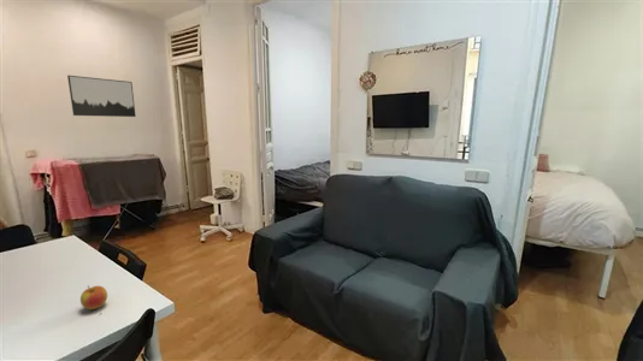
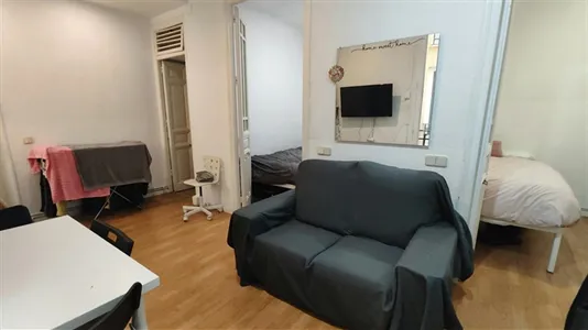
- apple [79,285,108,310]
- wall art [66,75,137,118]
